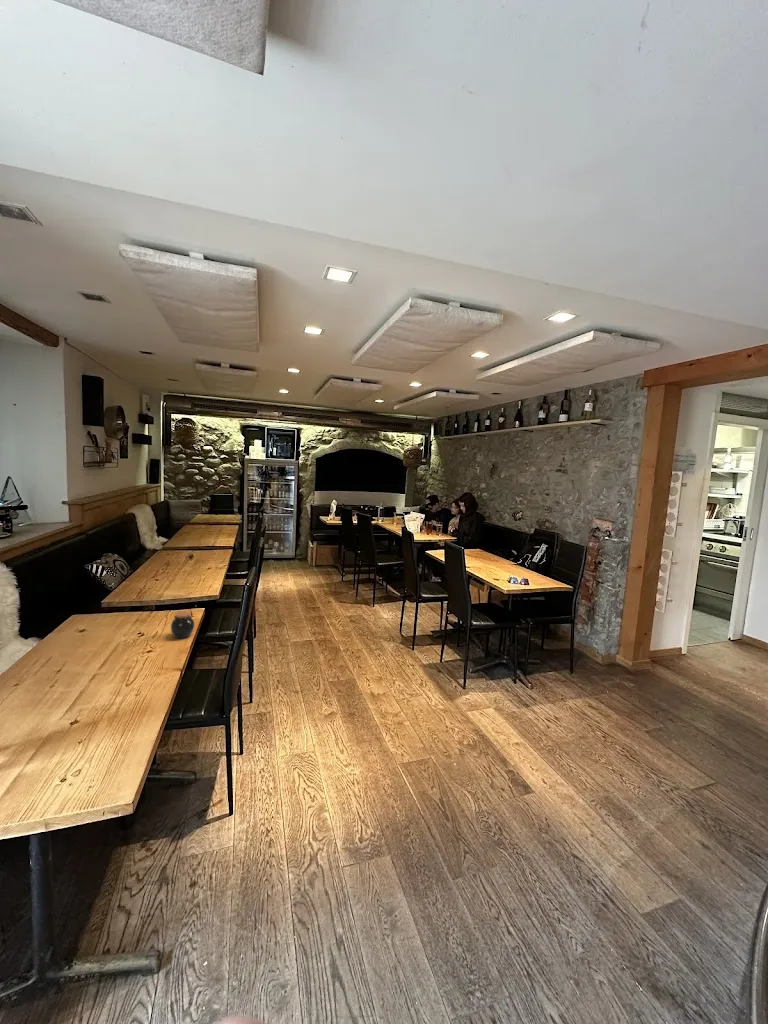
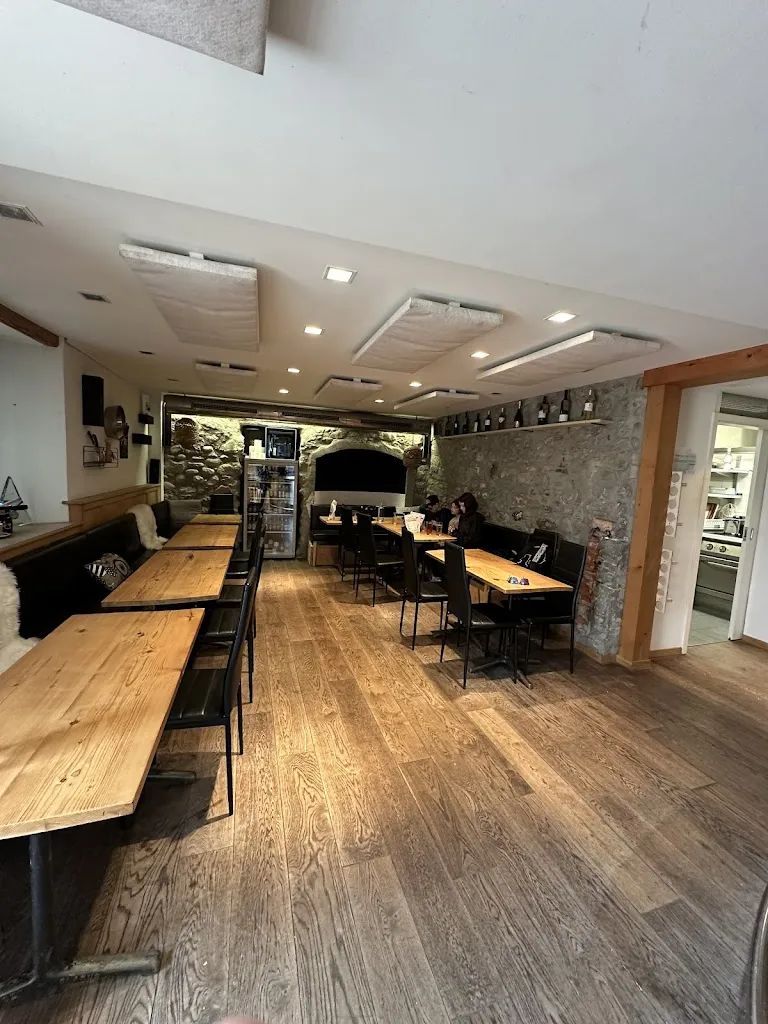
- jar [170,610,195,639]
